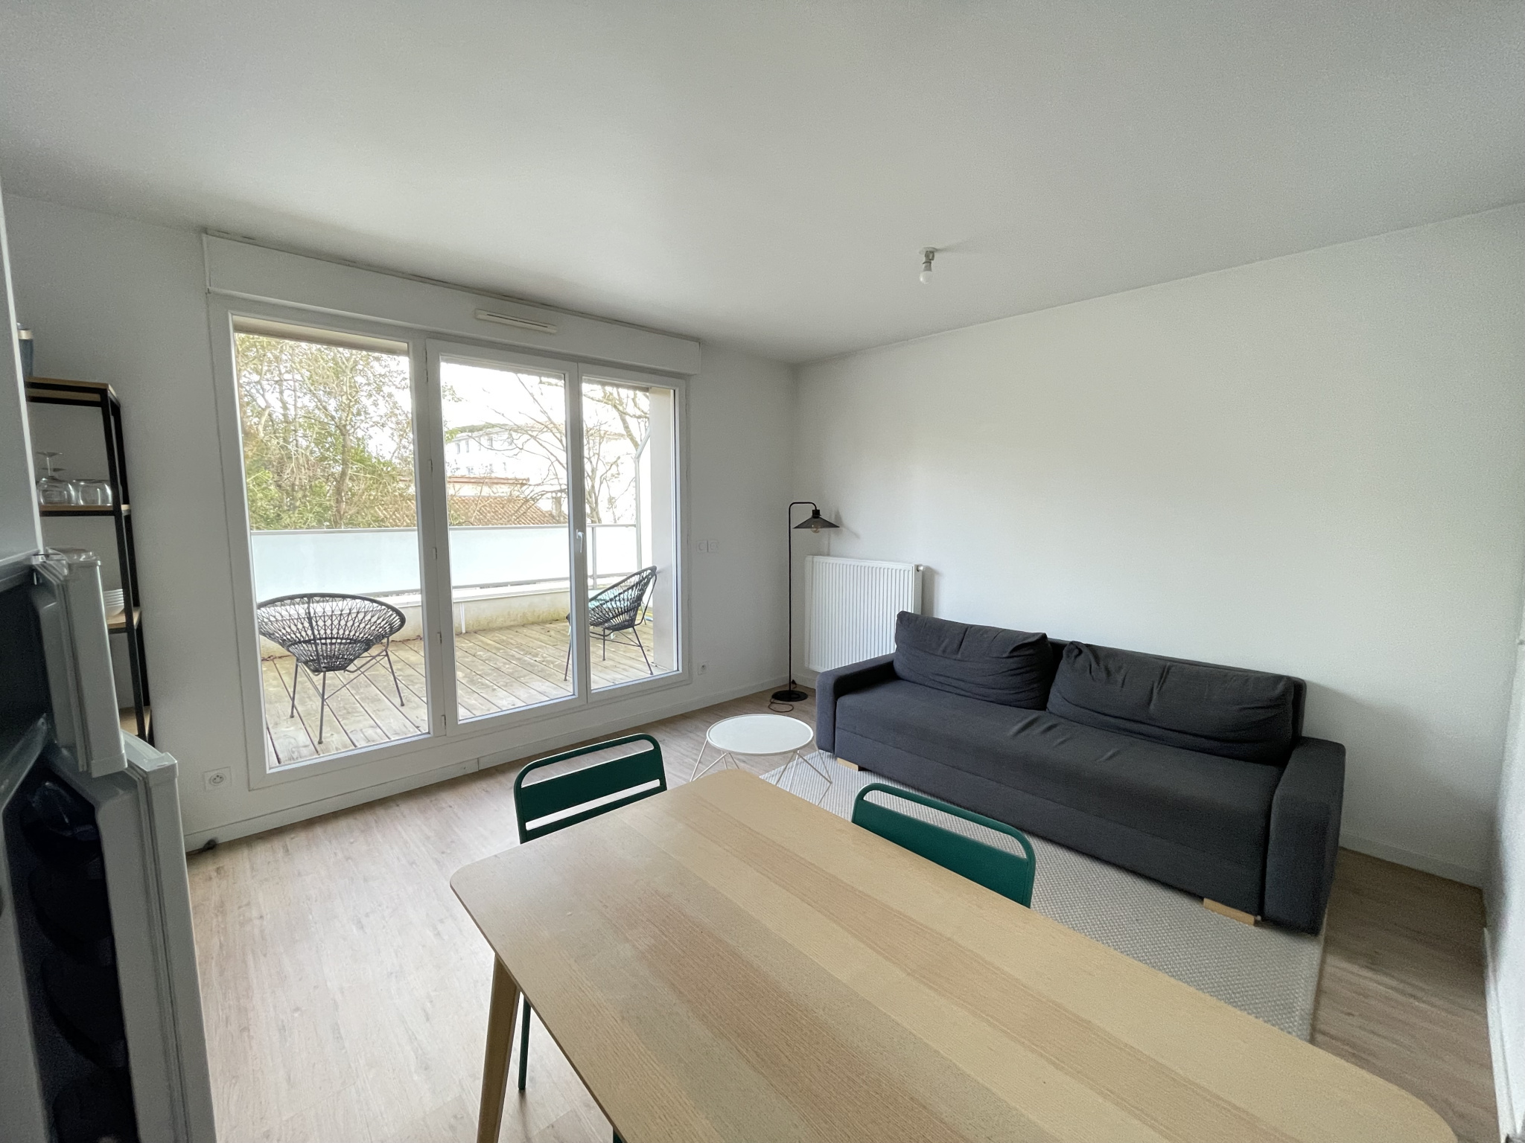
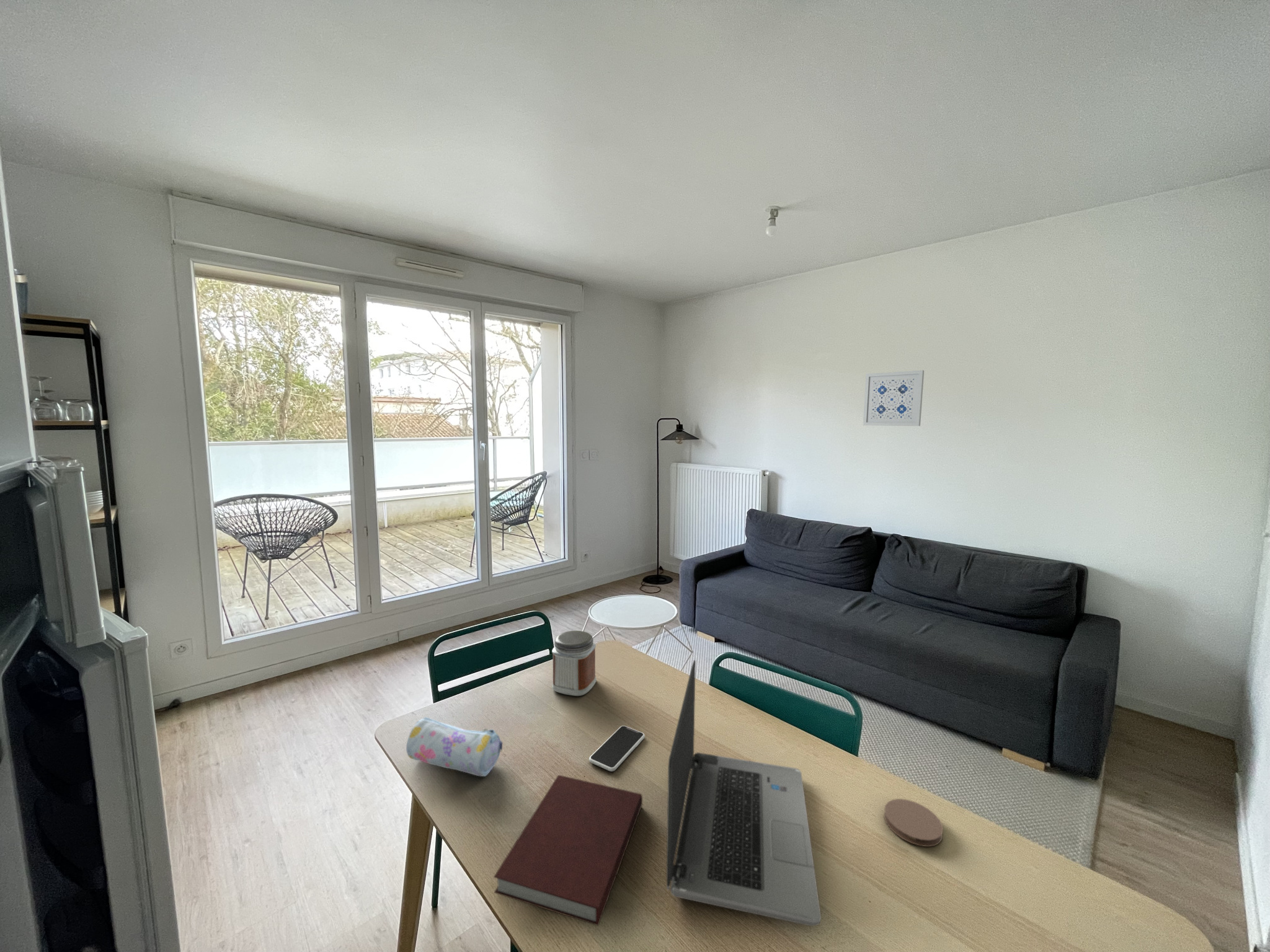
+ pencil case [406,716,503,777]
+ wall art [863,369,925,426]
+ jar [551,630,597,697]
+ coaster [884,798,943,847]
+ laptop computer [666,659,822,927]
+ notebook [493,774,643,927]
+ smartphone [588,725,646,772]
